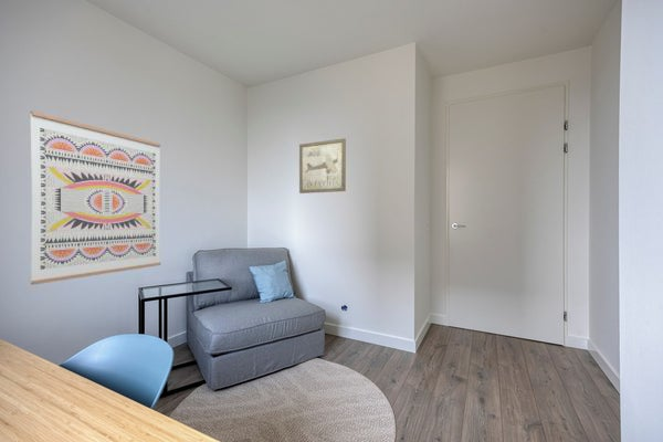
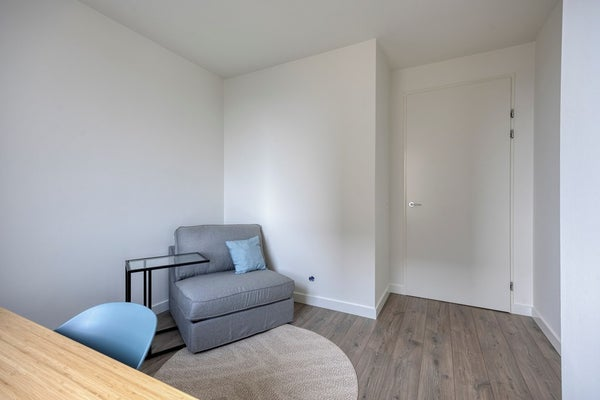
- wall art [29,109,161,286]
- wall art [298,137,347,194]
